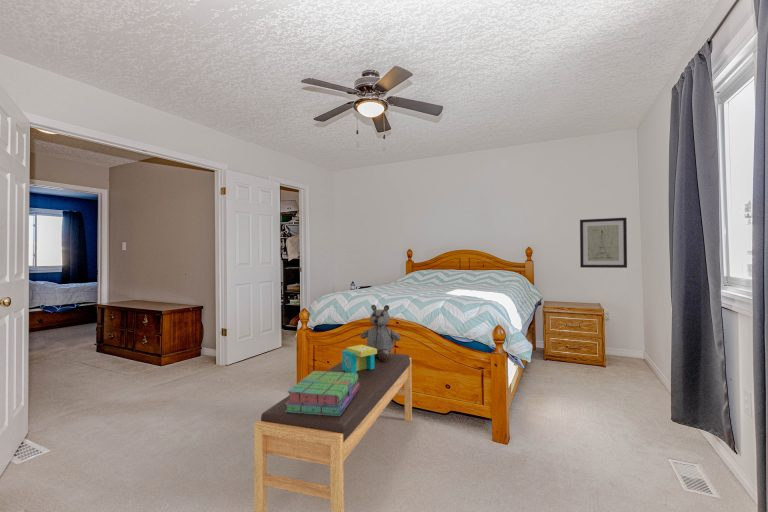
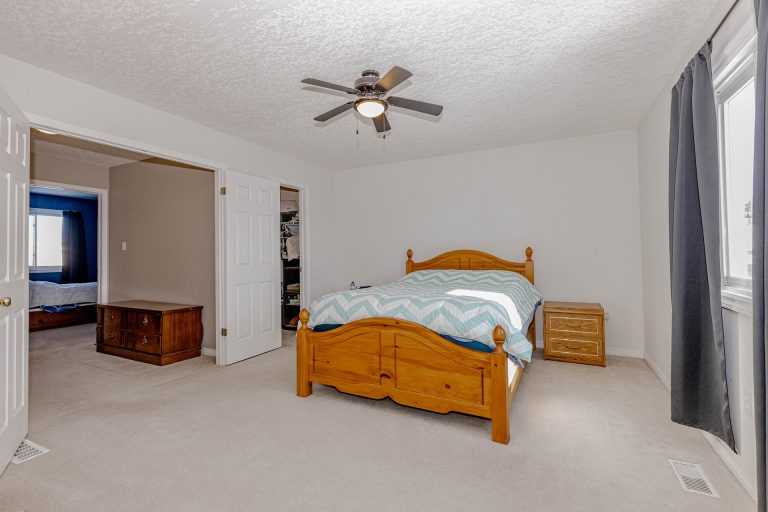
- decorative box [341,344,377,373]
- stuffed bear [360,304,402,361]
- bench [253,352,413,512]
- wall art [579,217,628,269]
- stack of books [285,370,360,416]
